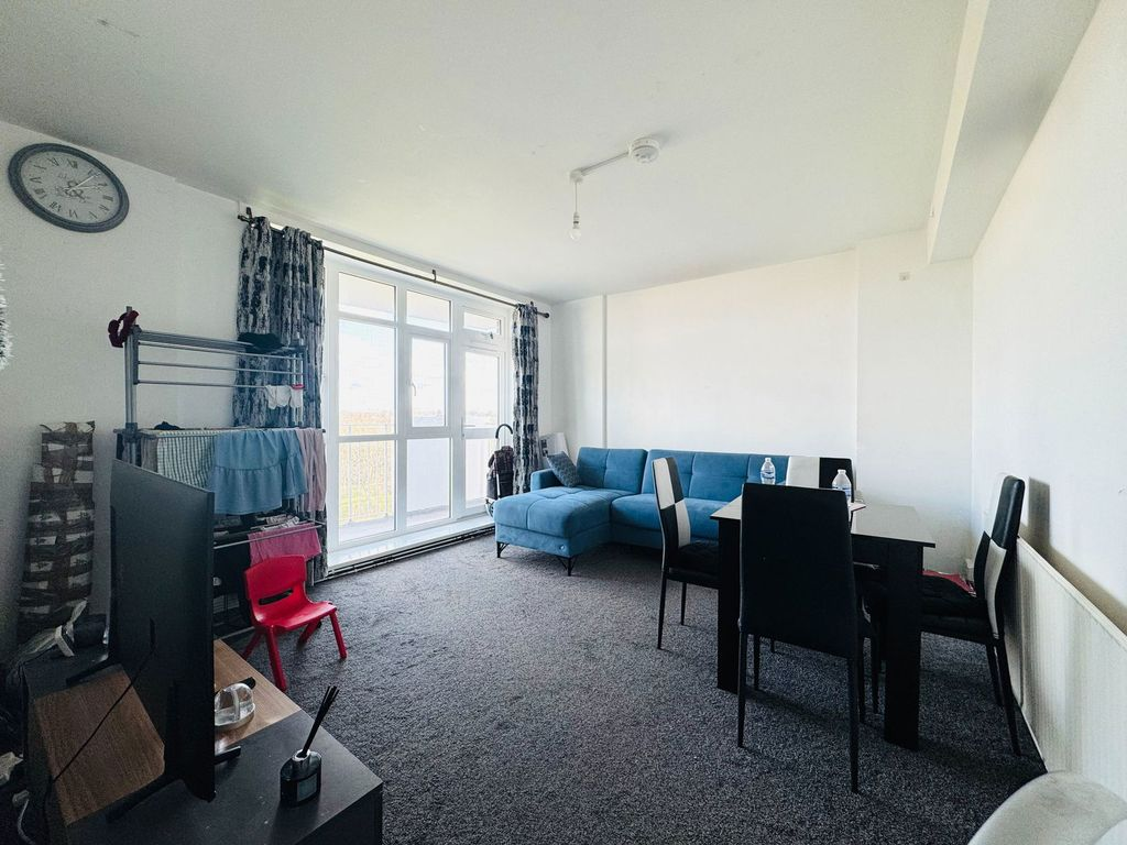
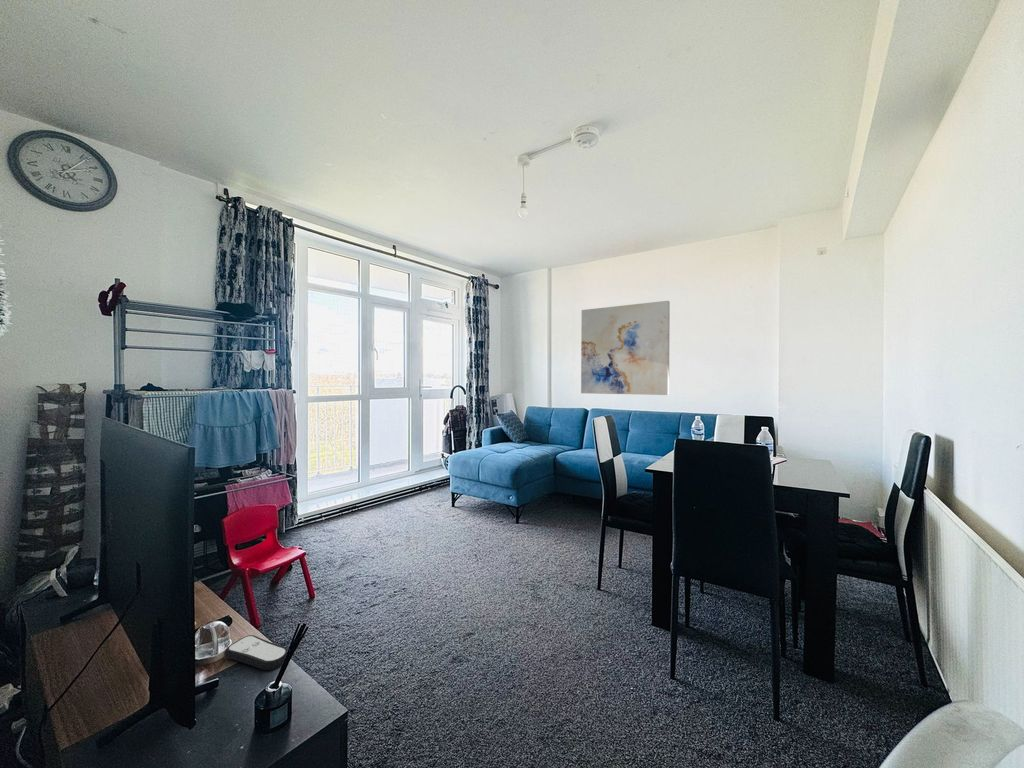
+ wall art [580,300,671,396]
+ remote control [223,634,289,671]
